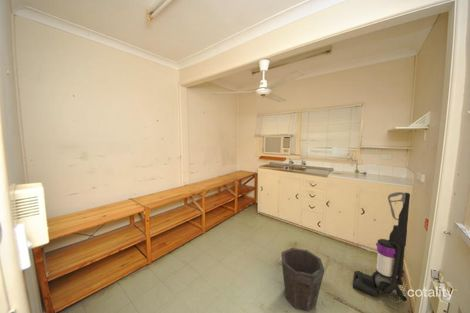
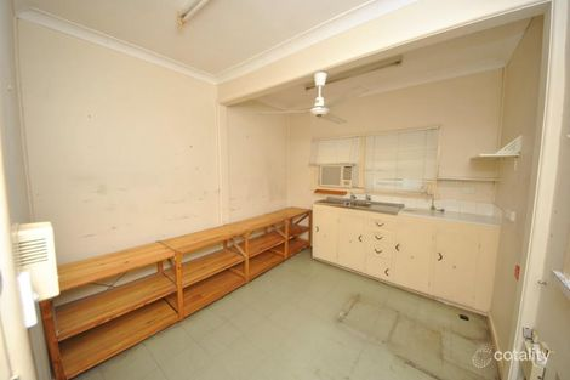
- vacuum cleaner [352,191,411,302]
- waste bin [281,247,325,312]
